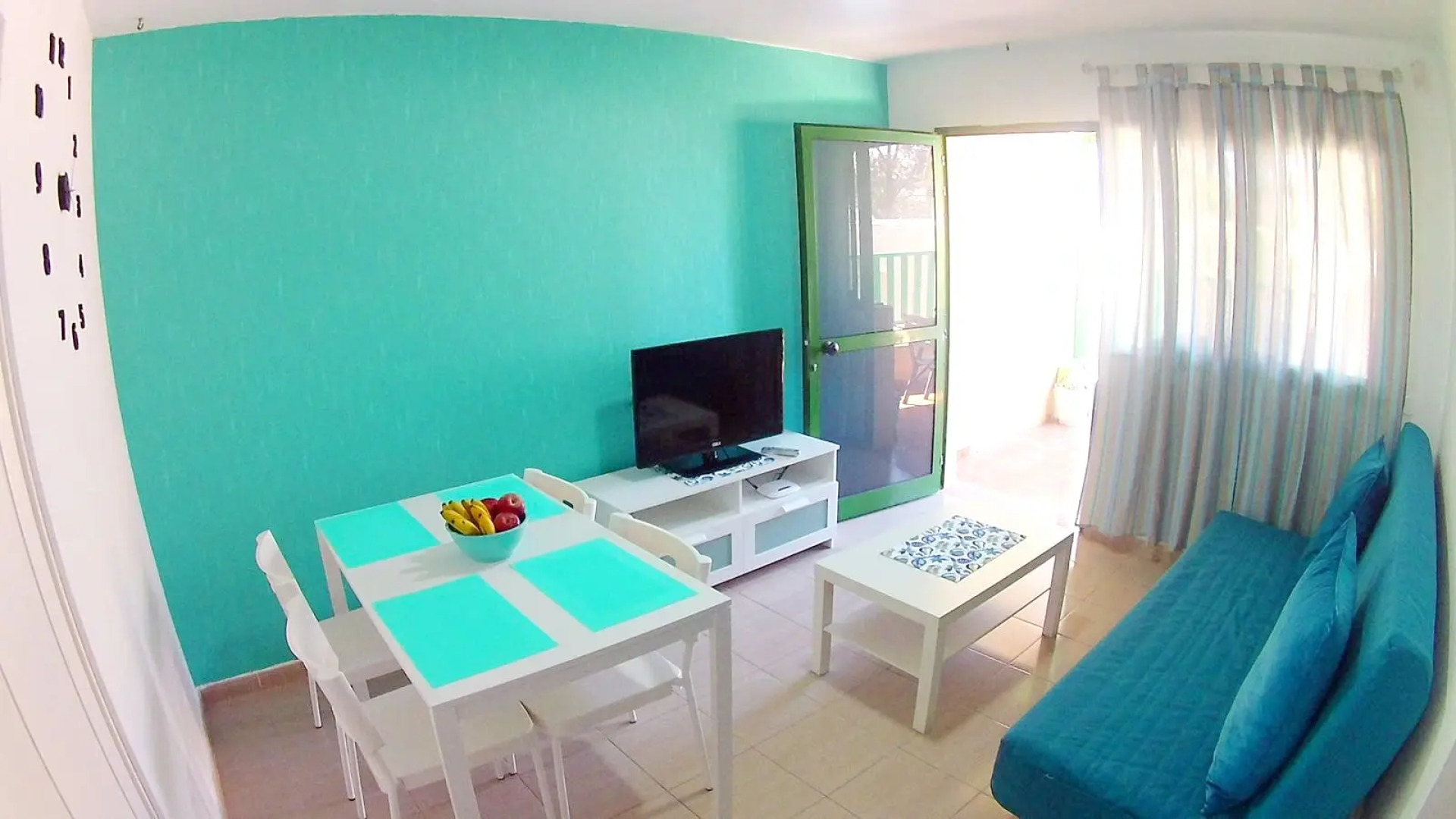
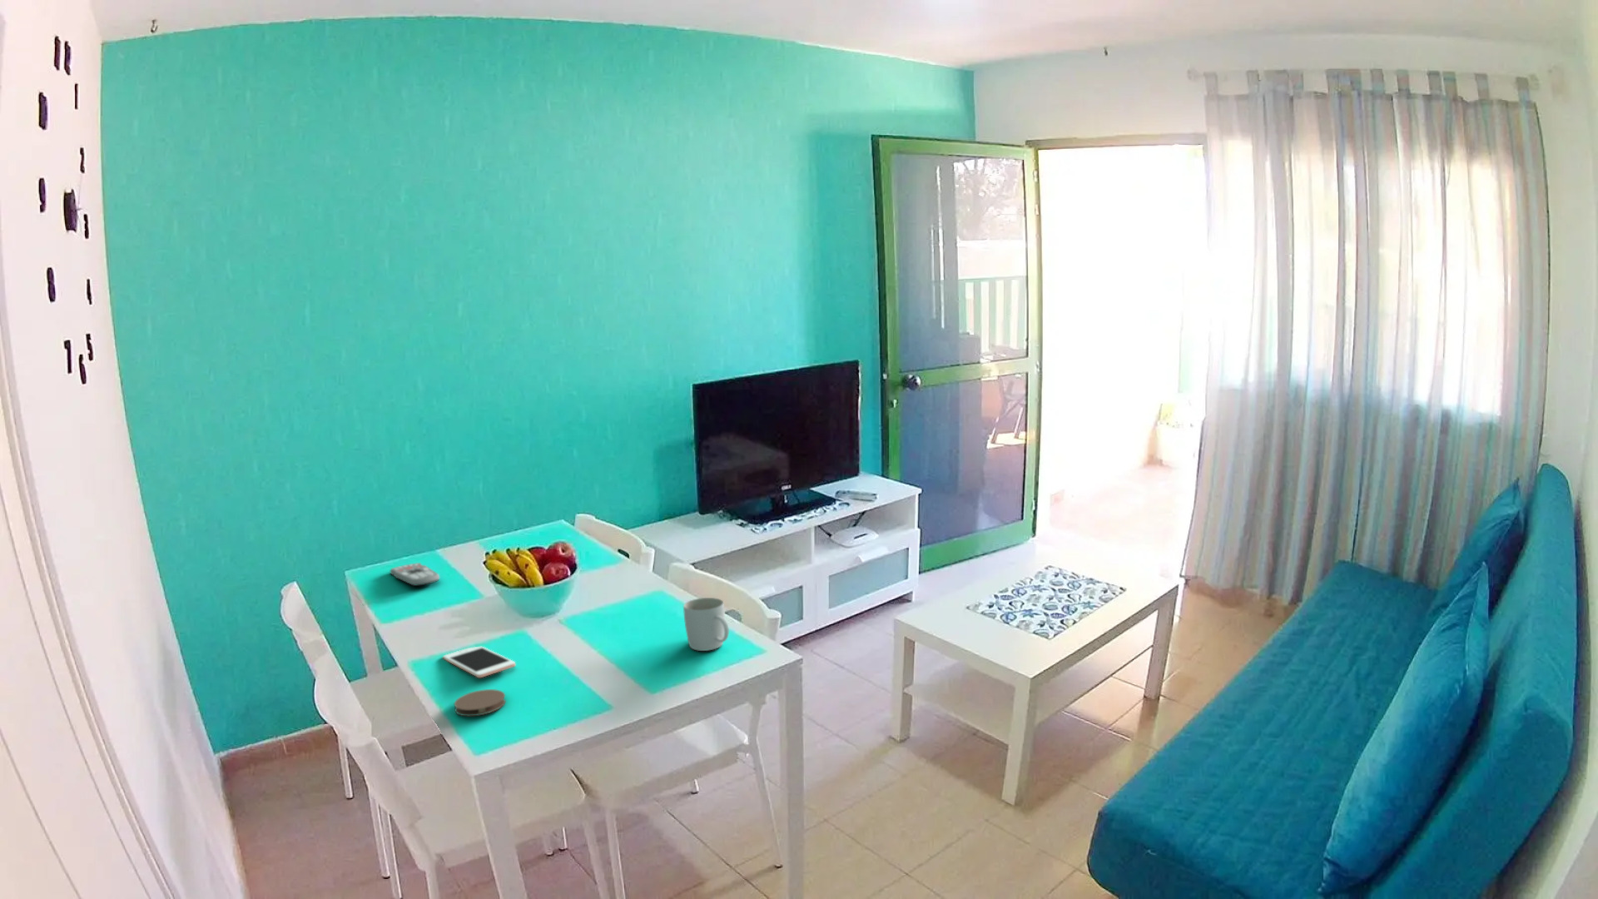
+ mug [683,597,730,652]
+ remote control [390,562,440,587]
+ coaster [453,688,507,717]
+ cell phone [442,645,516,678]
